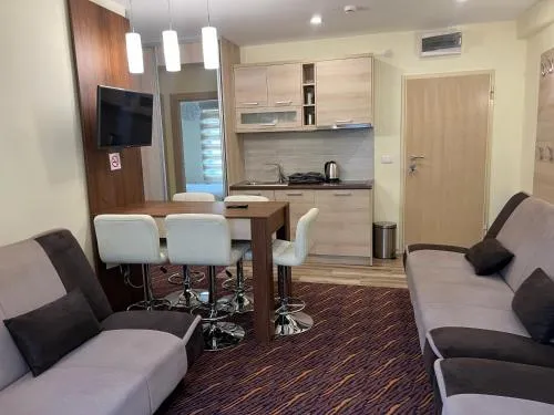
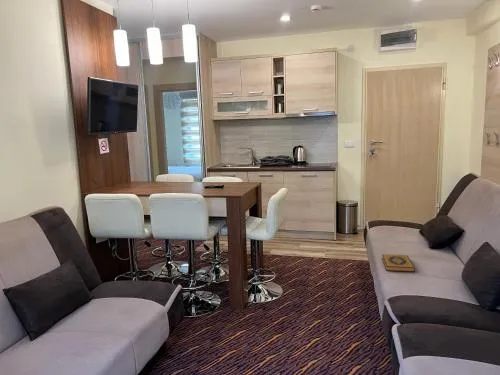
+ hardback book [381,253,416,273]
